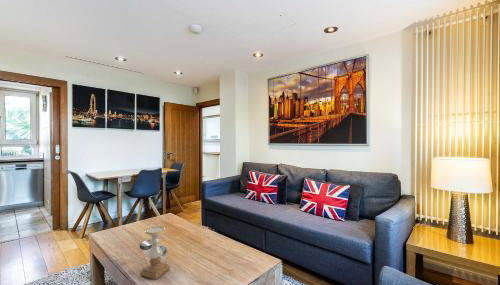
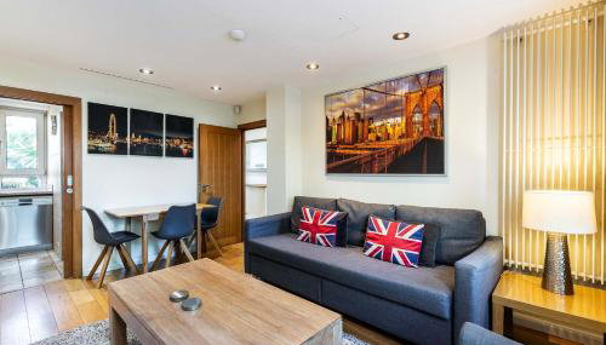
- candle holder [140,225,171,280]
